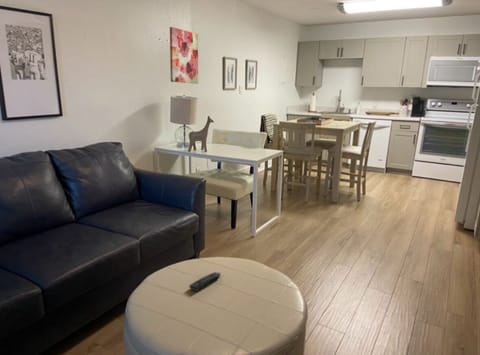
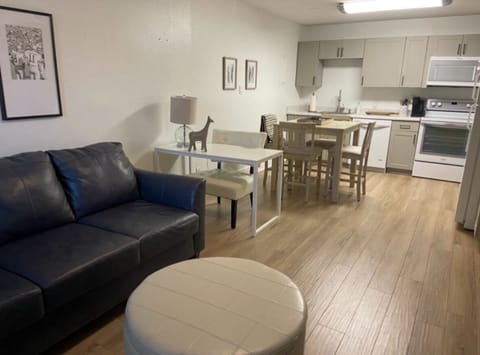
- wall art [169,26,199,85]
- remote control [188,271,222,292]
